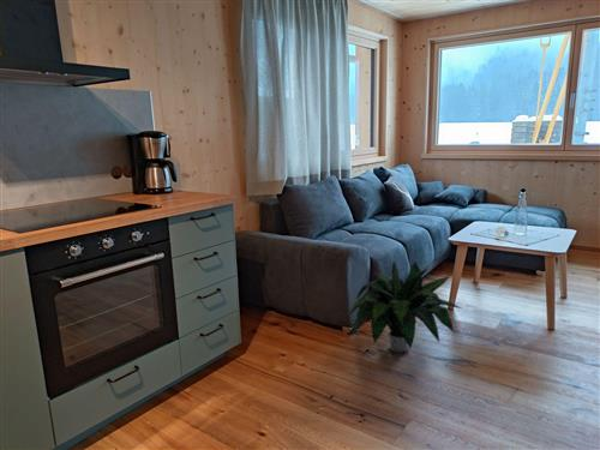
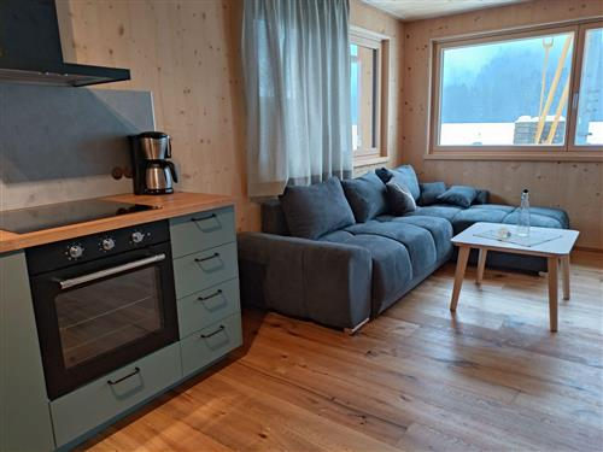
- potted plant [346,260,462,353]
